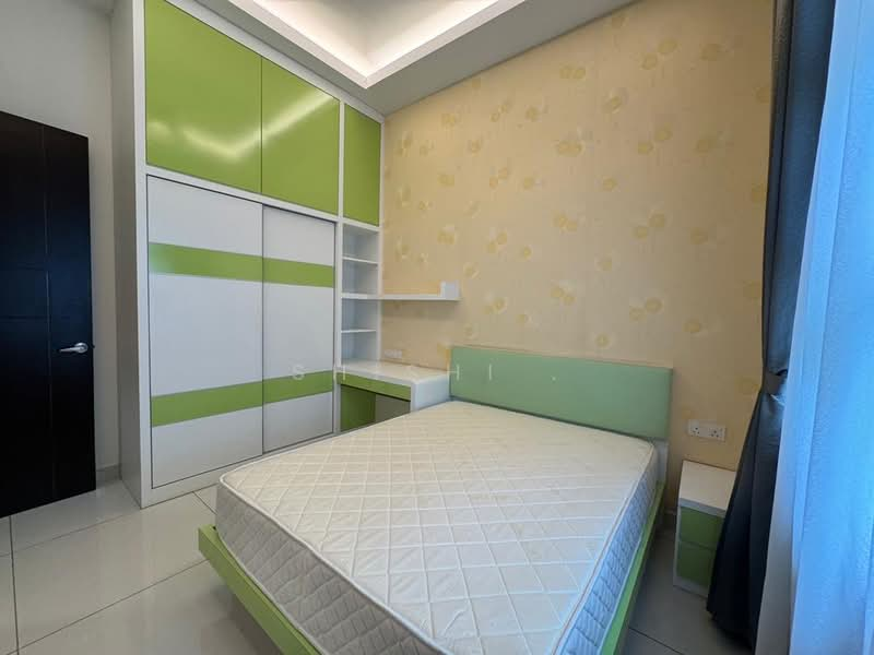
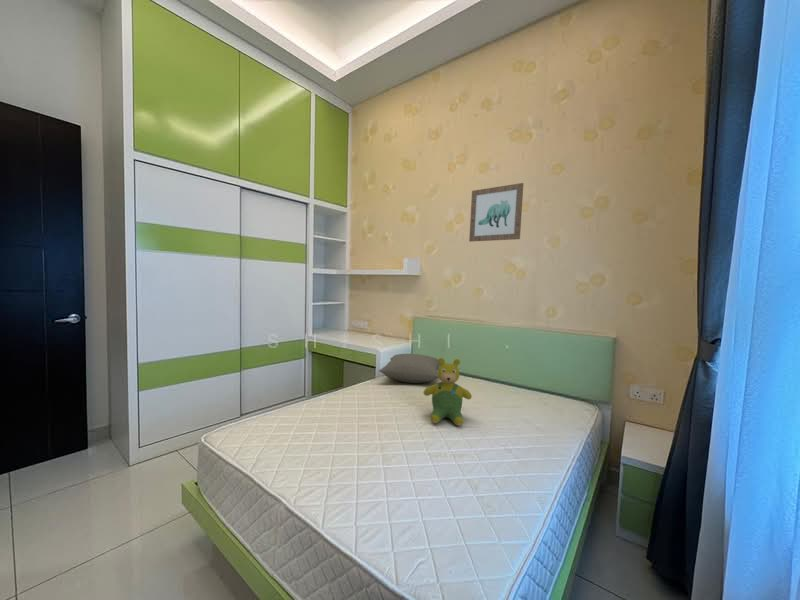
+ wall art [468,182,524,243]
+ pillow [378,353,440,384]
+ teddy bear [423,357,473,427]
